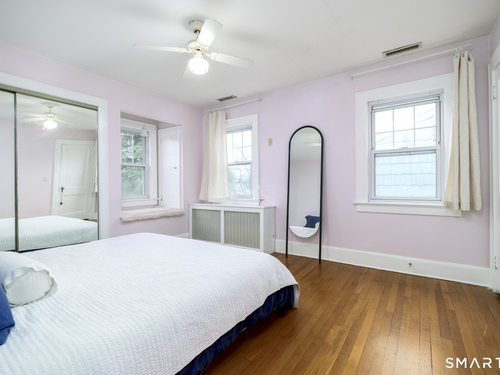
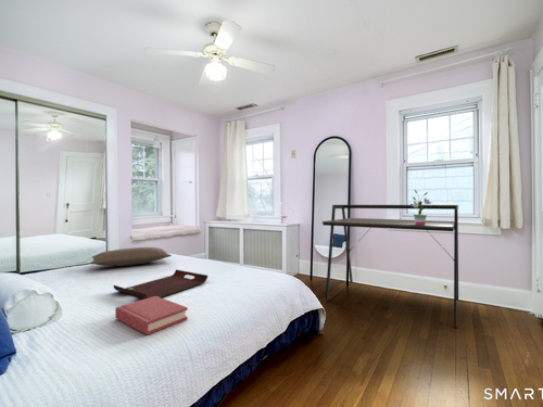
+ pillow [89,246,173,267]
+ desk [321,204,459,329]
+ hardback book [114,296,189,336]
+ potted plant [409,189,433,225]
+ serving tray [112,269,209,300]
